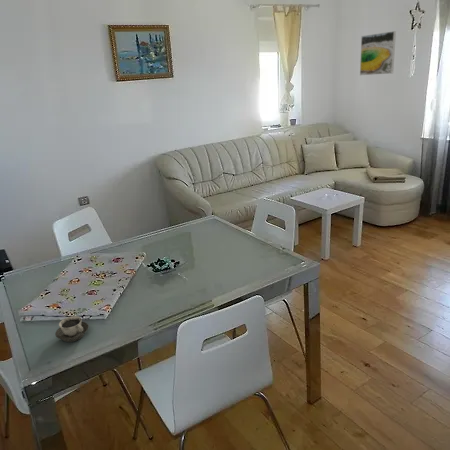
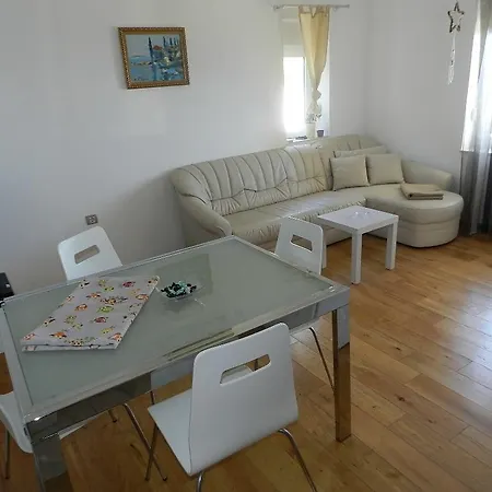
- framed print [359,30,397,76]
- cup [54,315,90,343]
